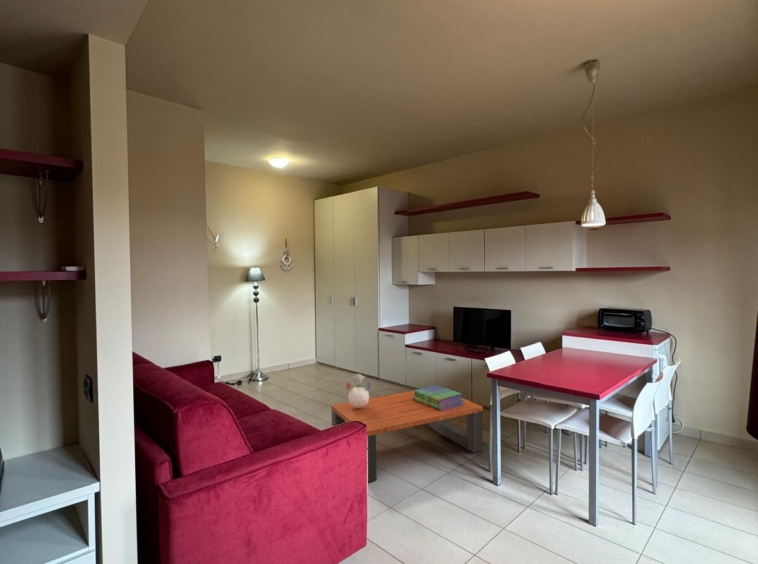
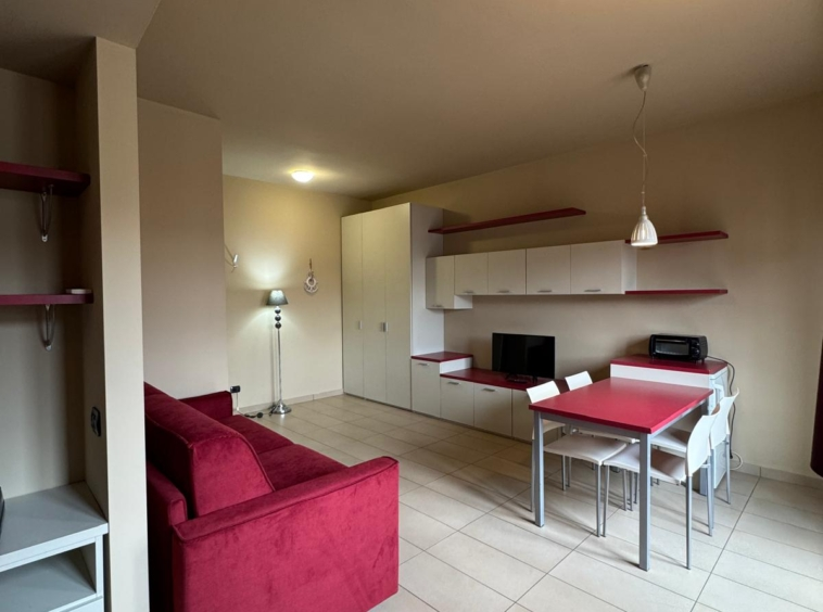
- stack of books [413,384,464,411]
- coffee table [330,390,484,483]
- potted flower [346,372,371,408]
